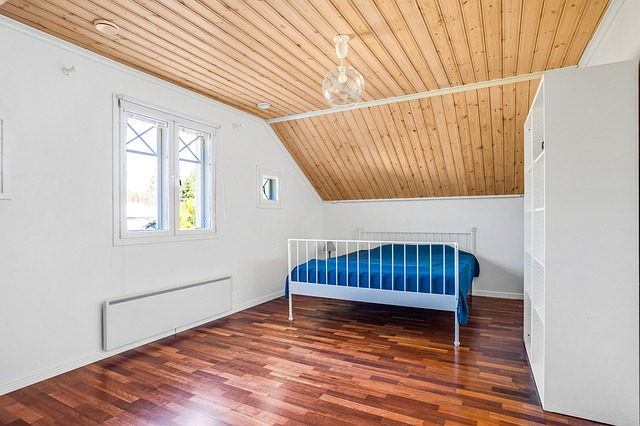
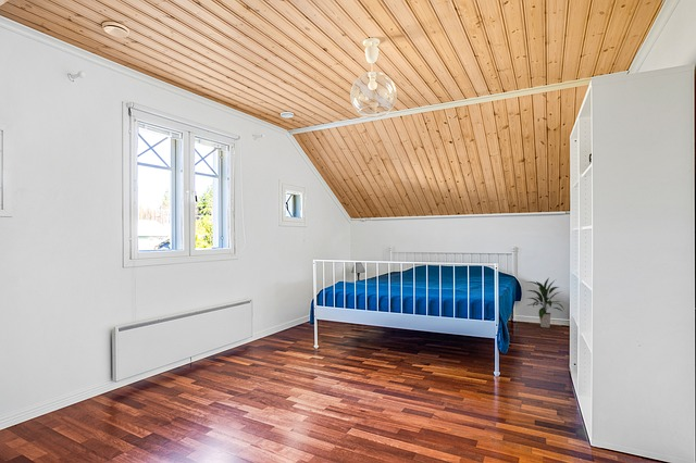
+ indoor plant [526,276,566,329]
